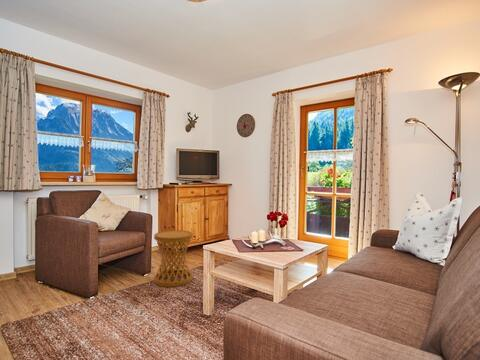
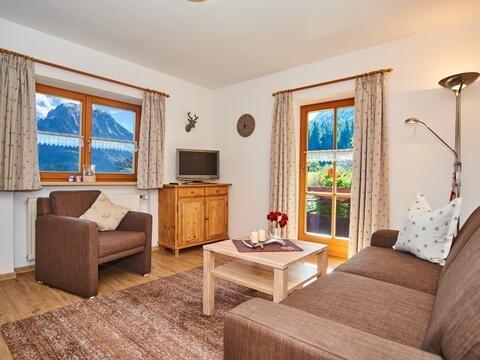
- side table [153,229,194,288]
